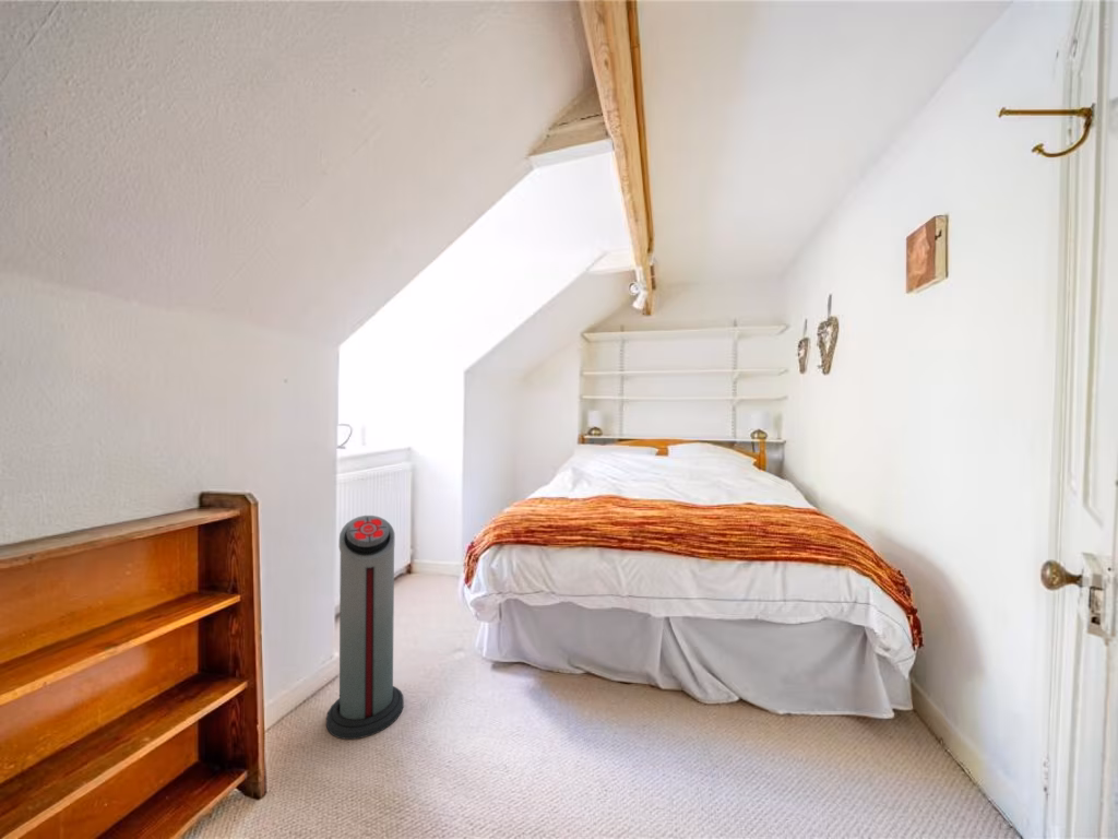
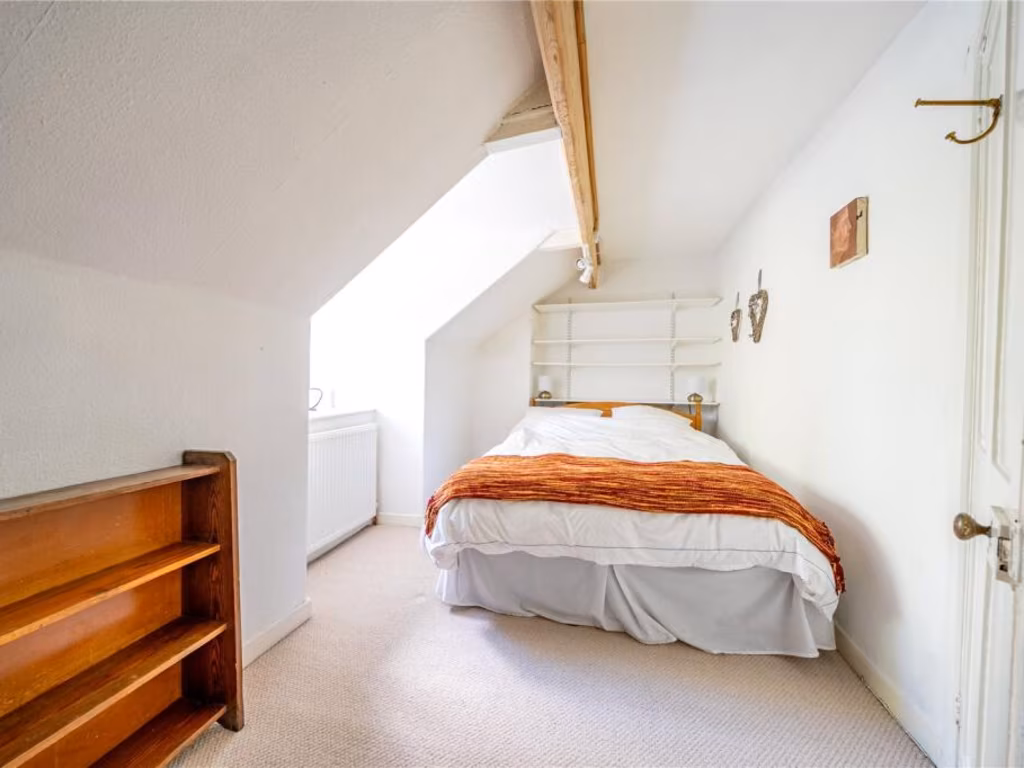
- air purifier [325,515,405,741]
